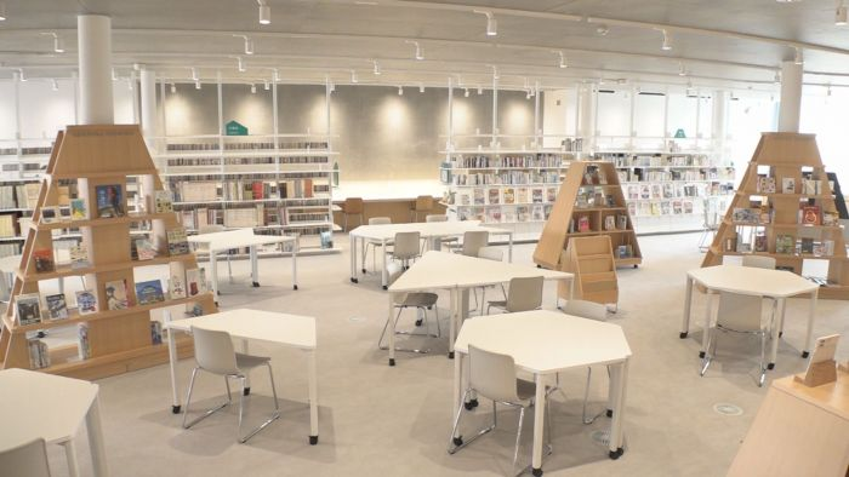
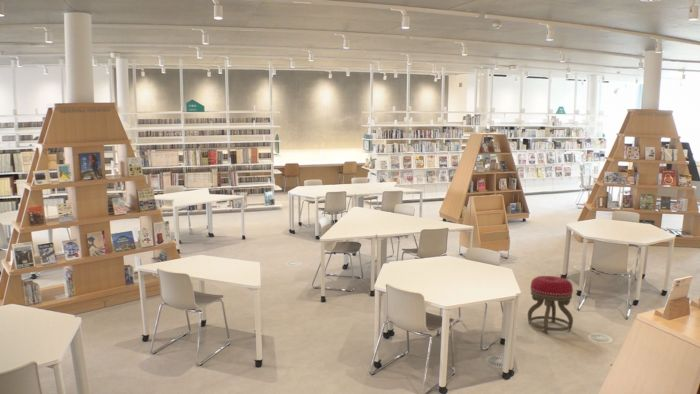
+ stool [527,275,574,334]
